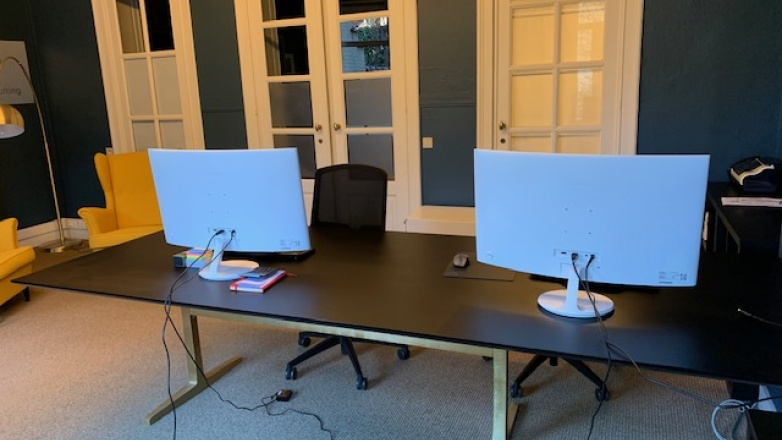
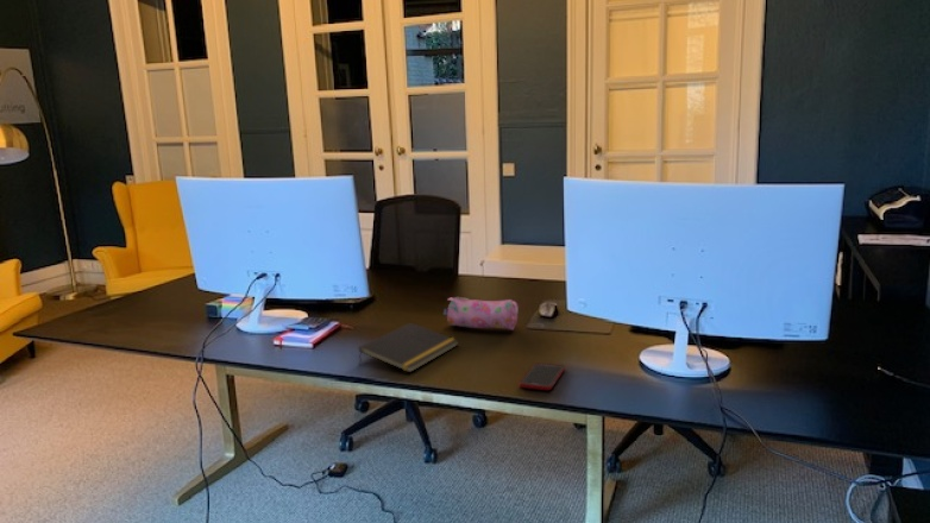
+ pencil case [442,296,520,330]
+ notepad [358,322,459,373]
+ cell phone [519,361,566,391]
